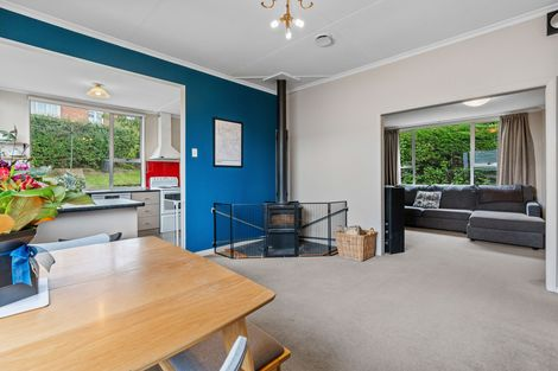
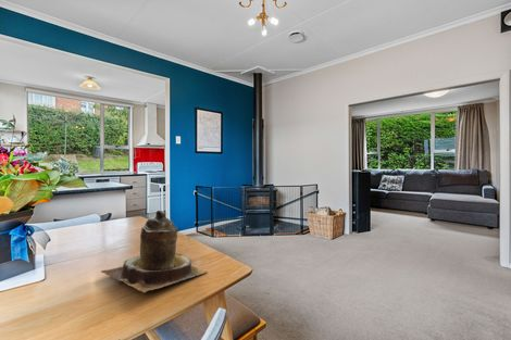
+ teapot [100,210,209,293]
